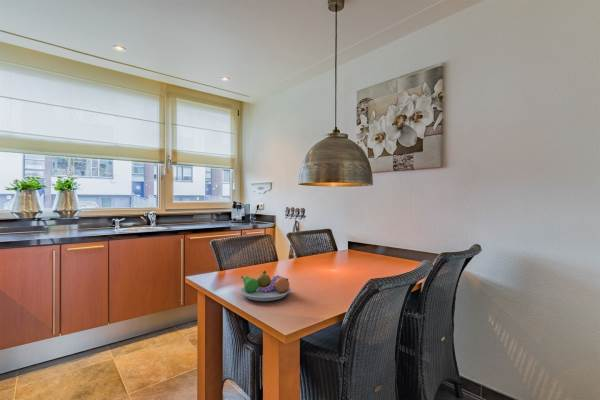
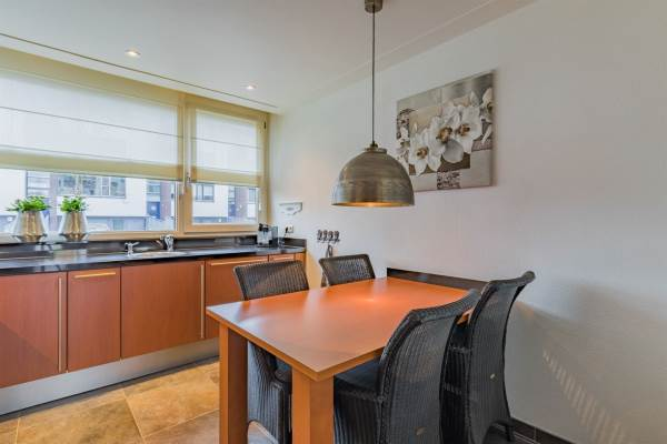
- fruit bowl [240,270,292,302]
